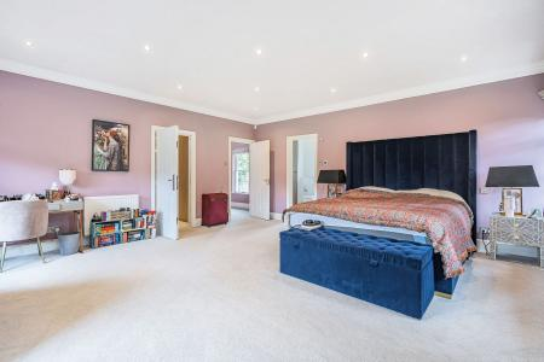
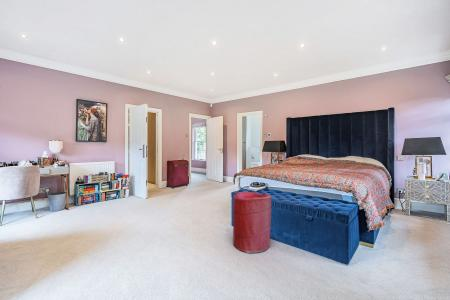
+ laundry hamper [232,191,272,254]
